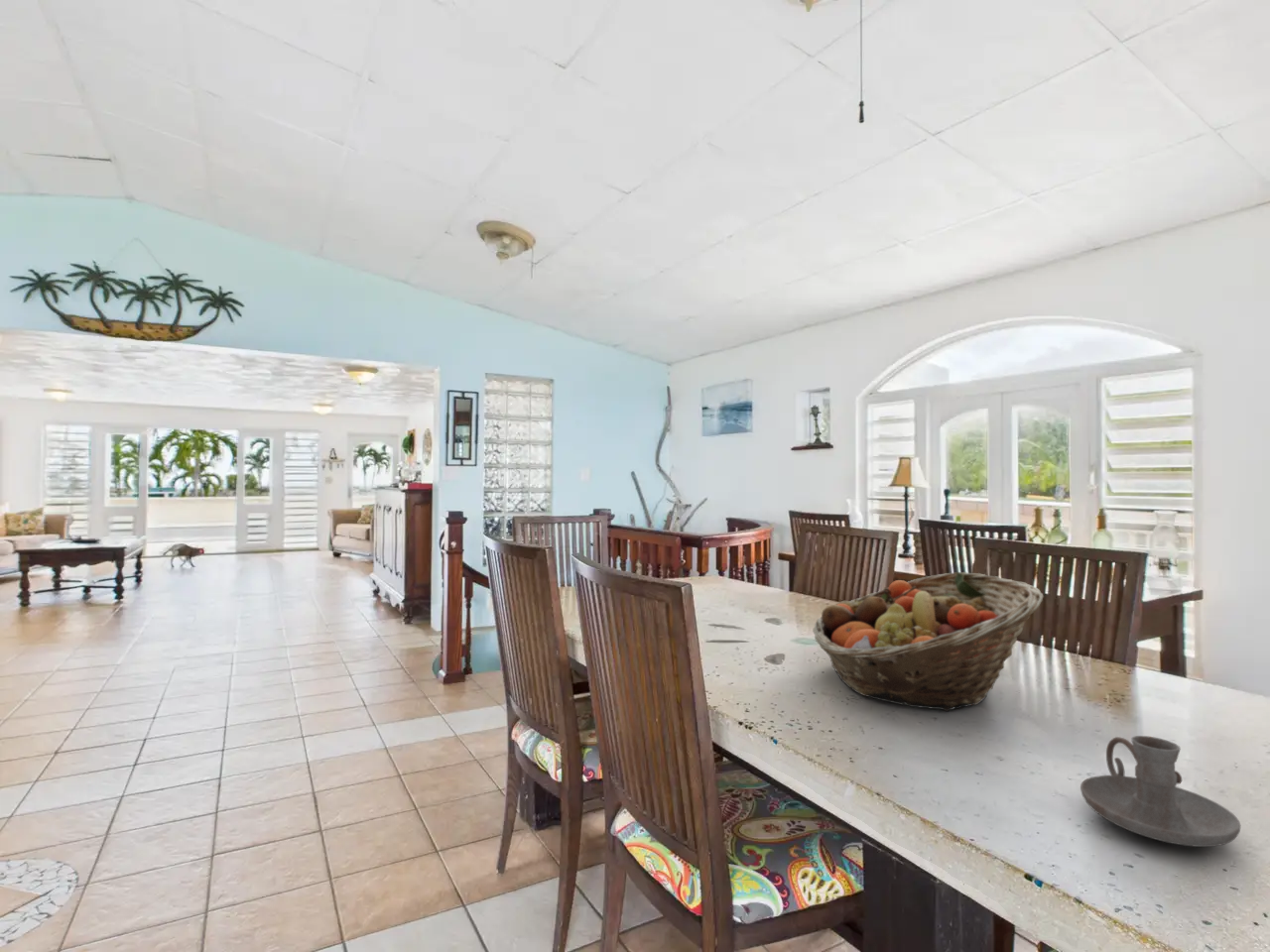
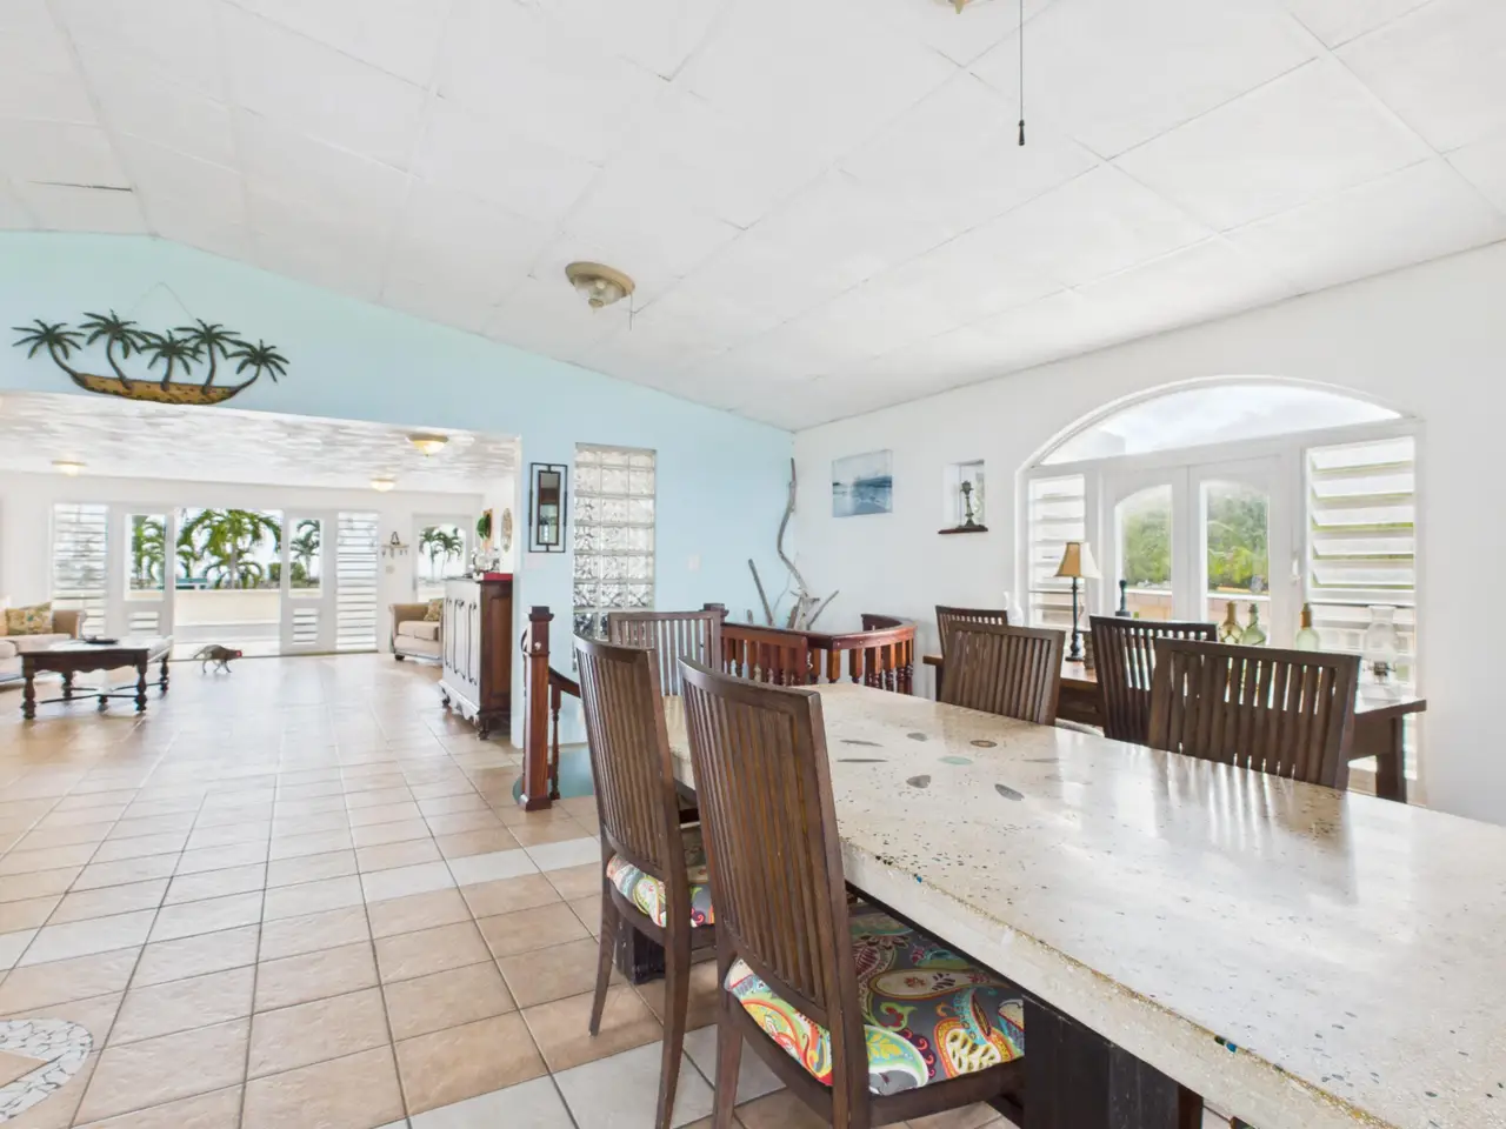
- candle holder [1080,735,1242,848]
- fruit basket [812,571,1045,712]
